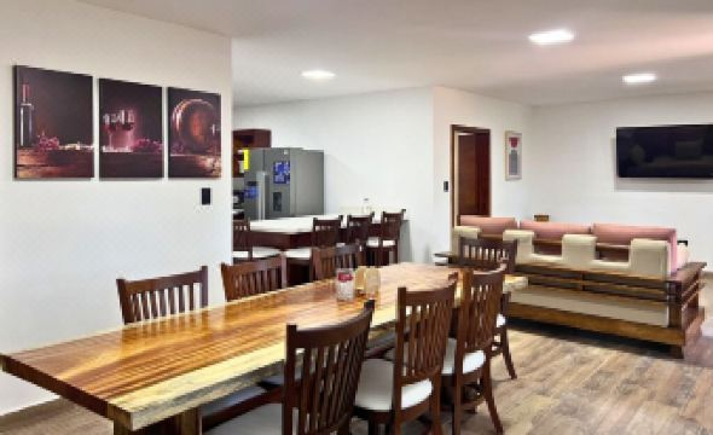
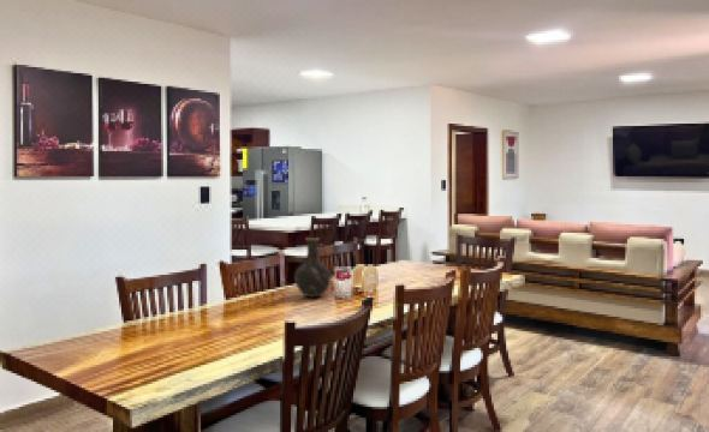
+ vase [293,236,333,299]
